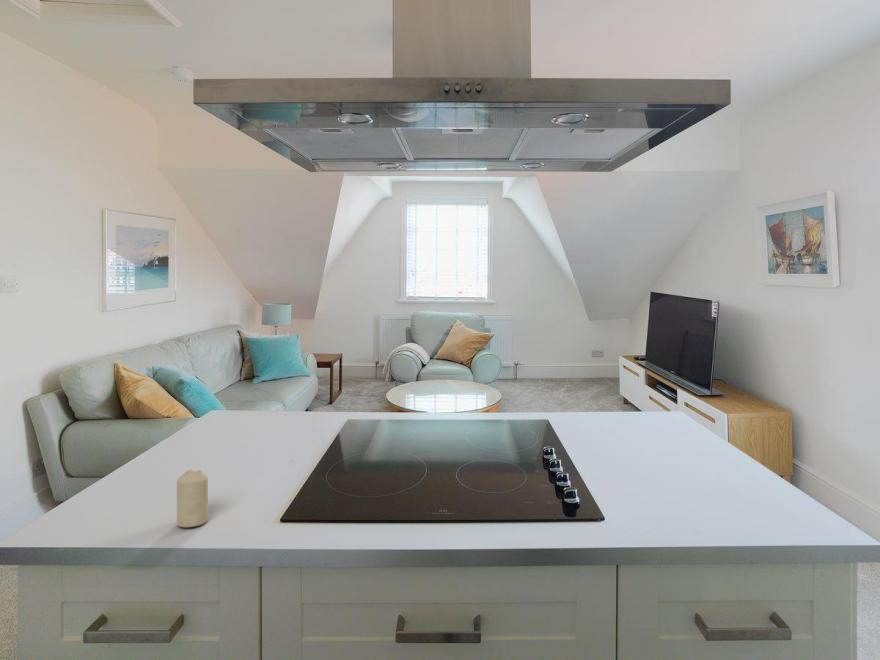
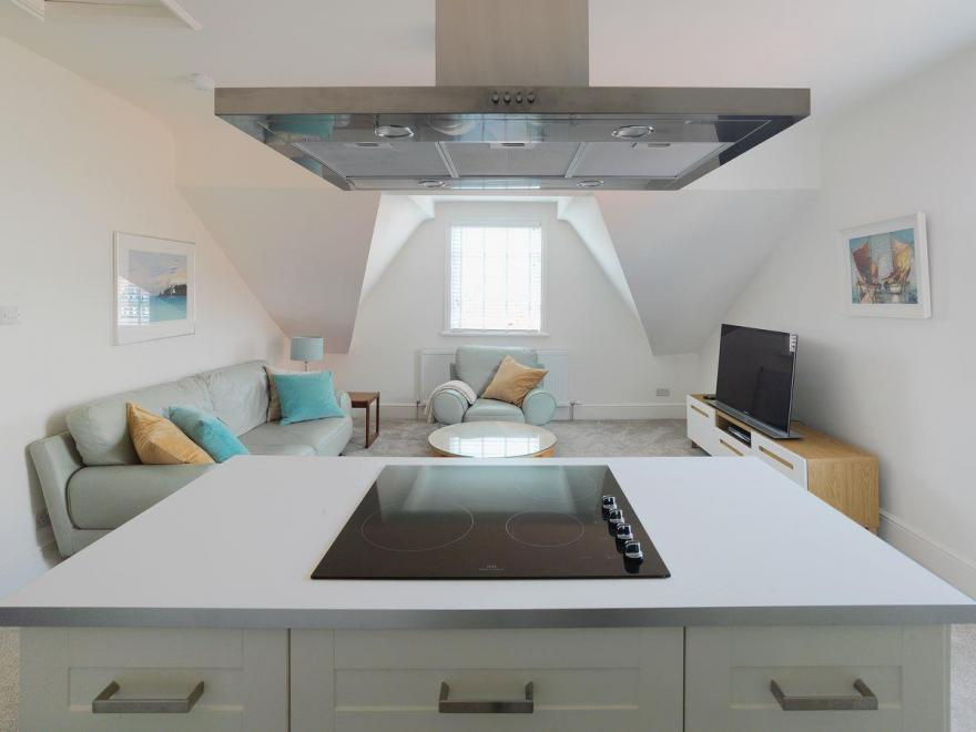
- candle [176,469,209,528]
